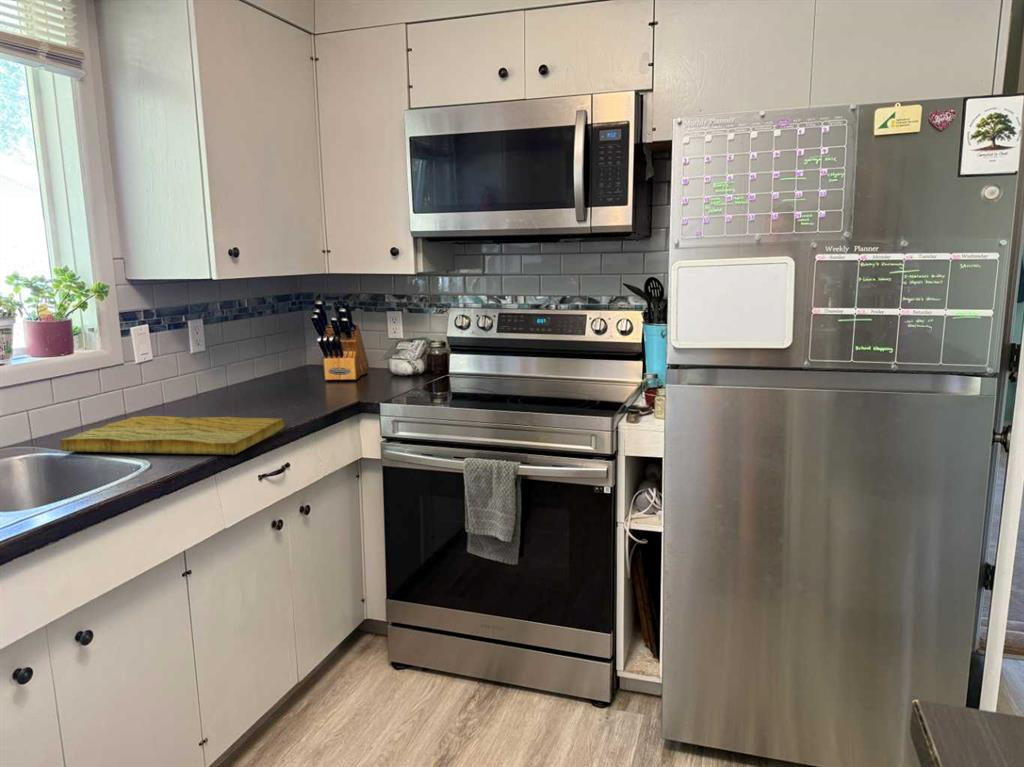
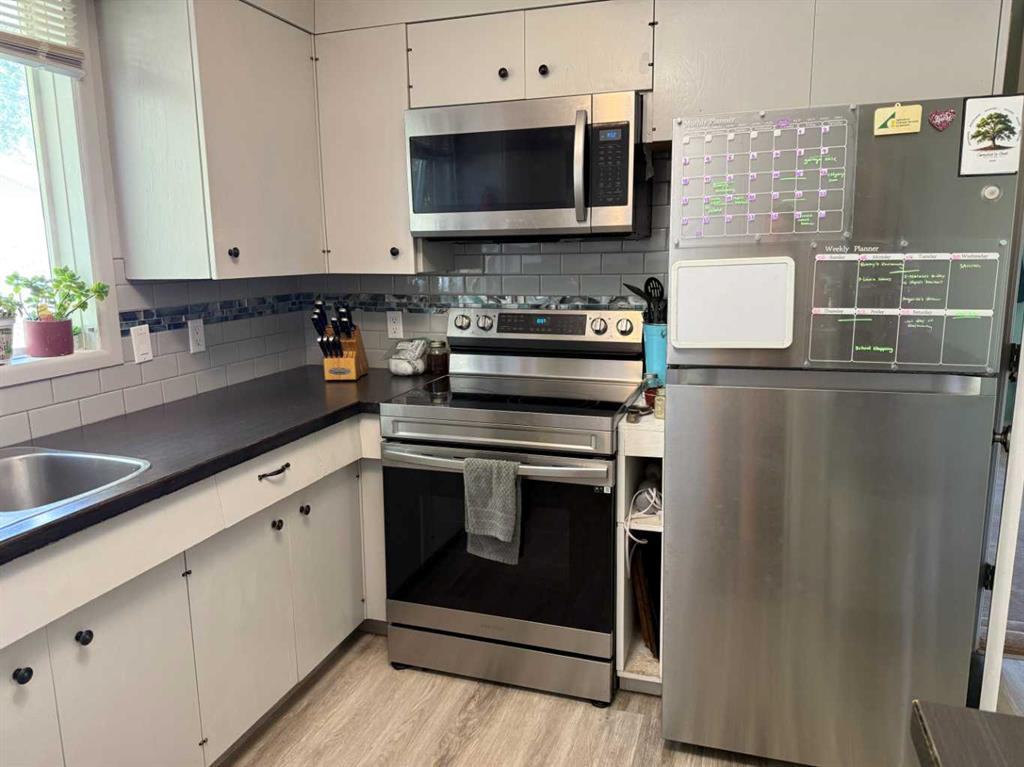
- cutting board [59,415,286,456]
